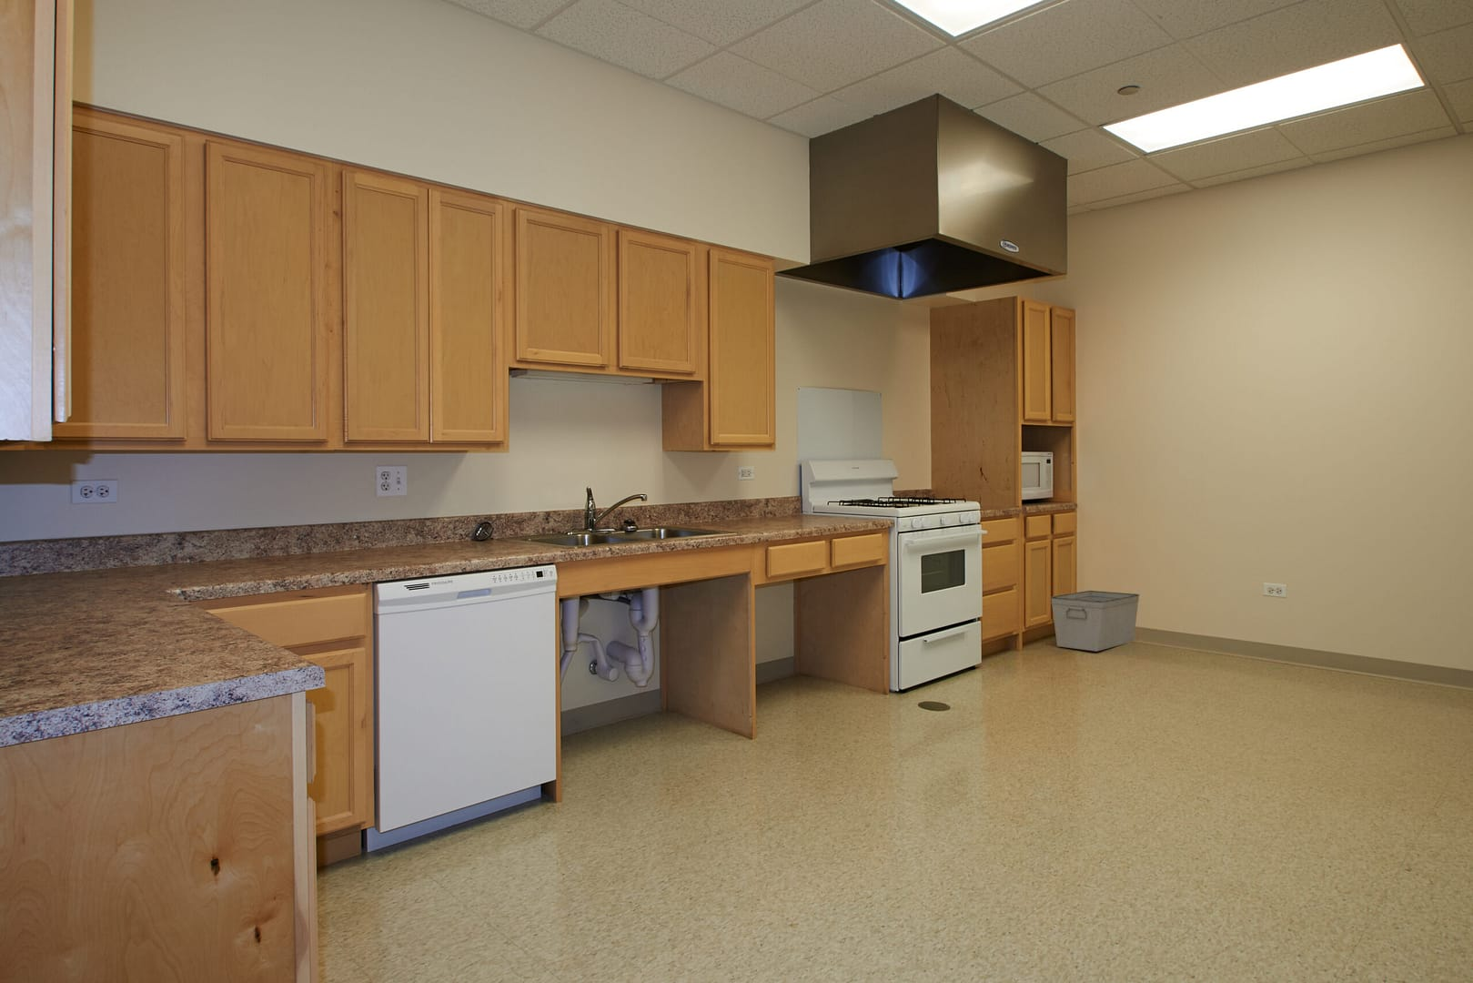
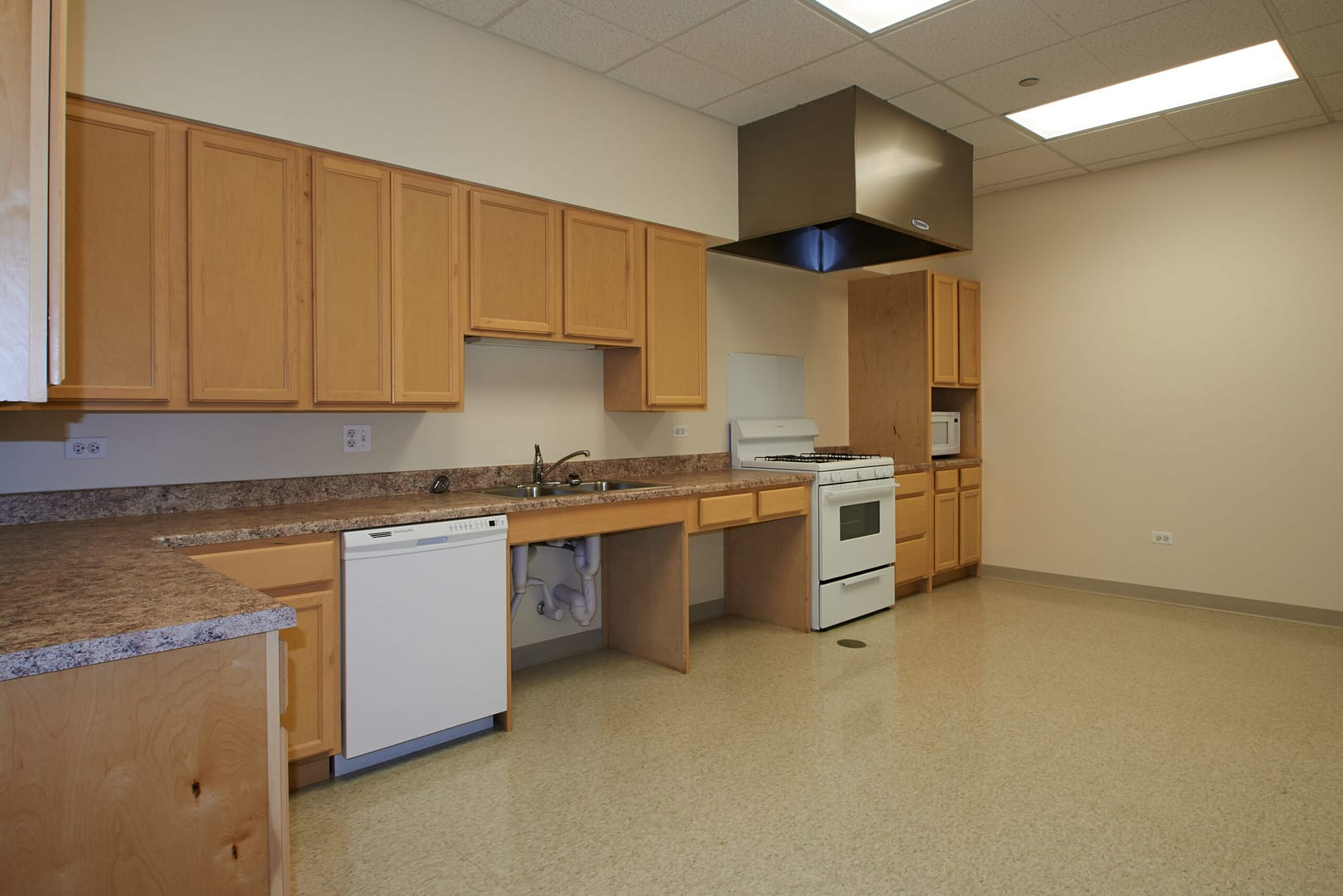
- storage bin [1050,590,1140,652]
